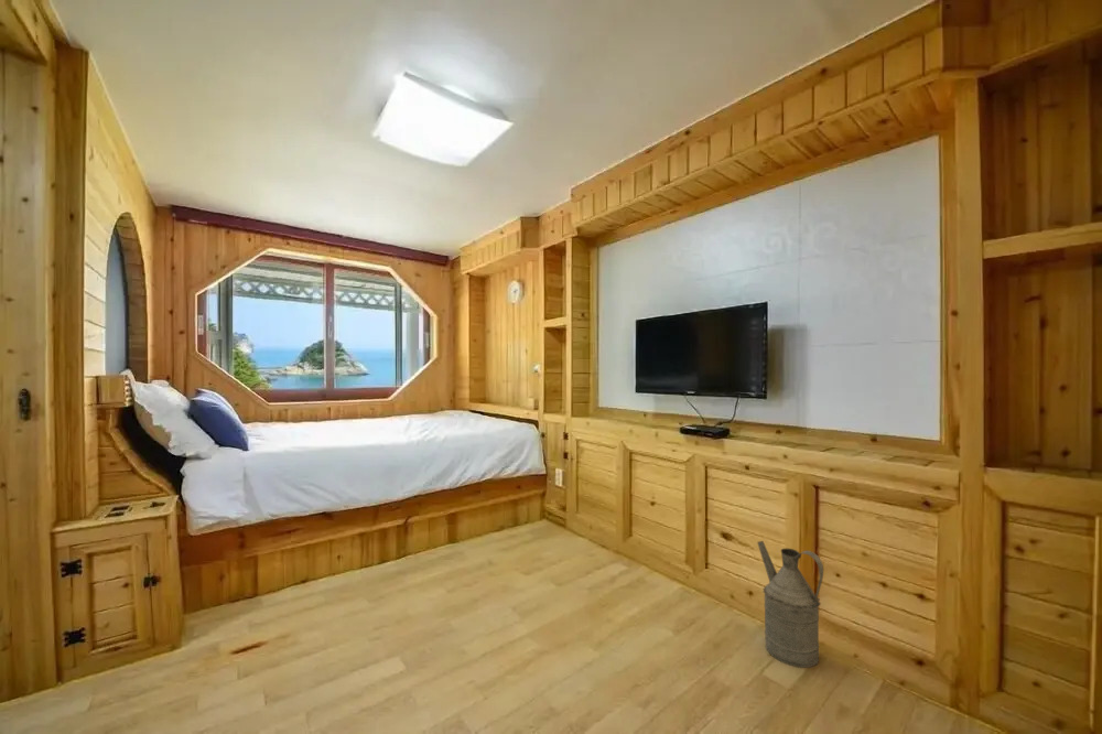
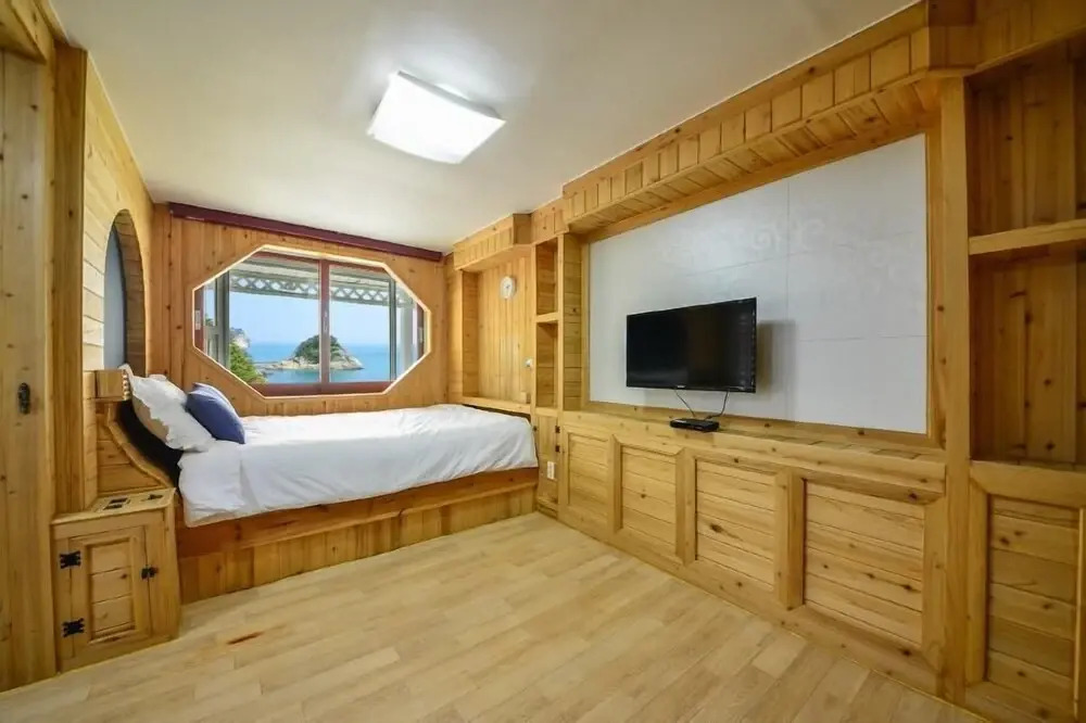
- watering can [756,540,824,669]
